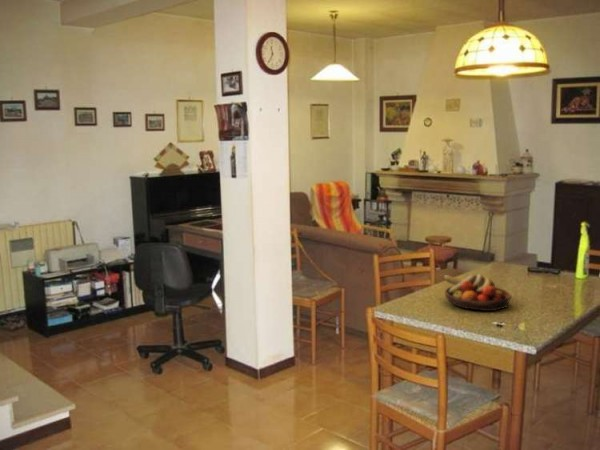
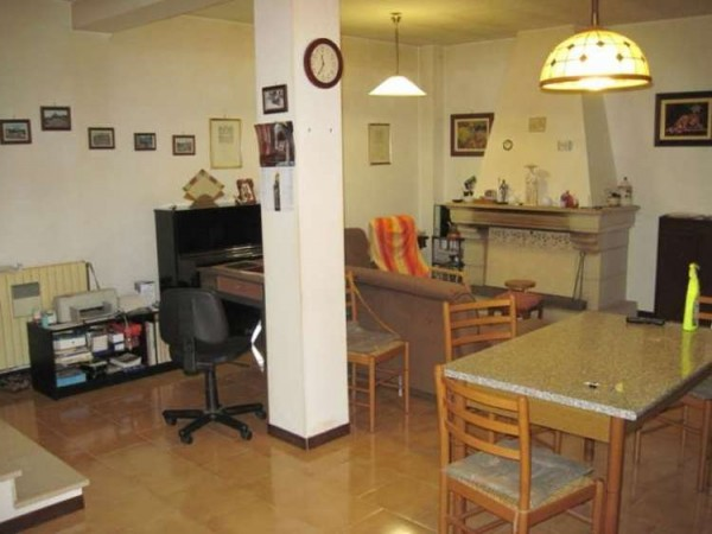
- fruit bowl [443,273,513,312]
